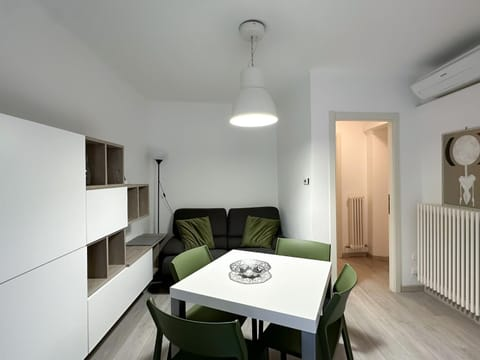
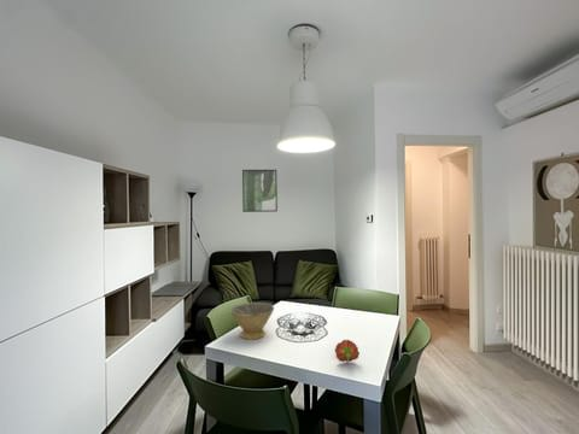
+ flower [334,339,361,363]
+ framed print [241,169,279,213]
+ bowl [229,301,275,341]
